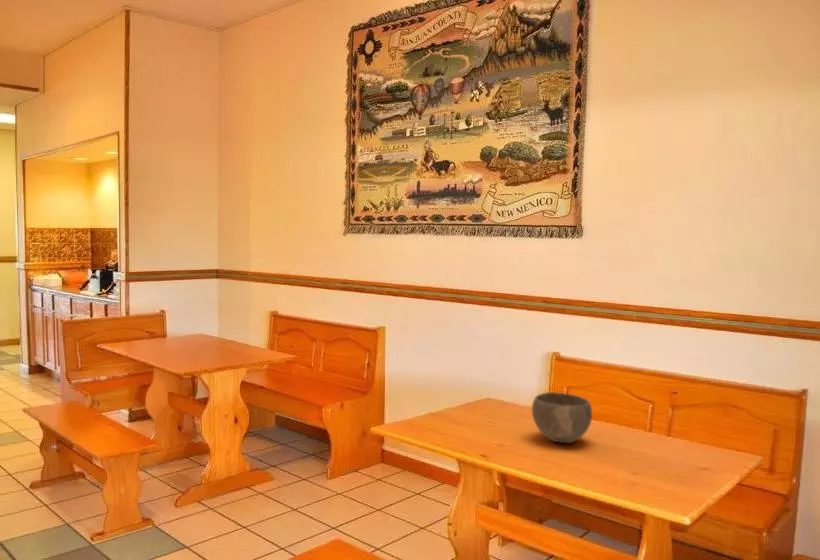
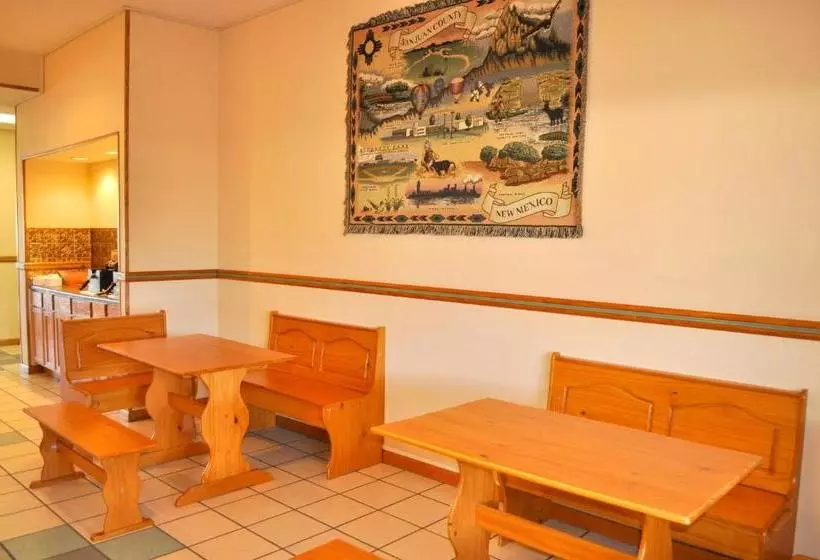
- bowl [531,391,593,444]
